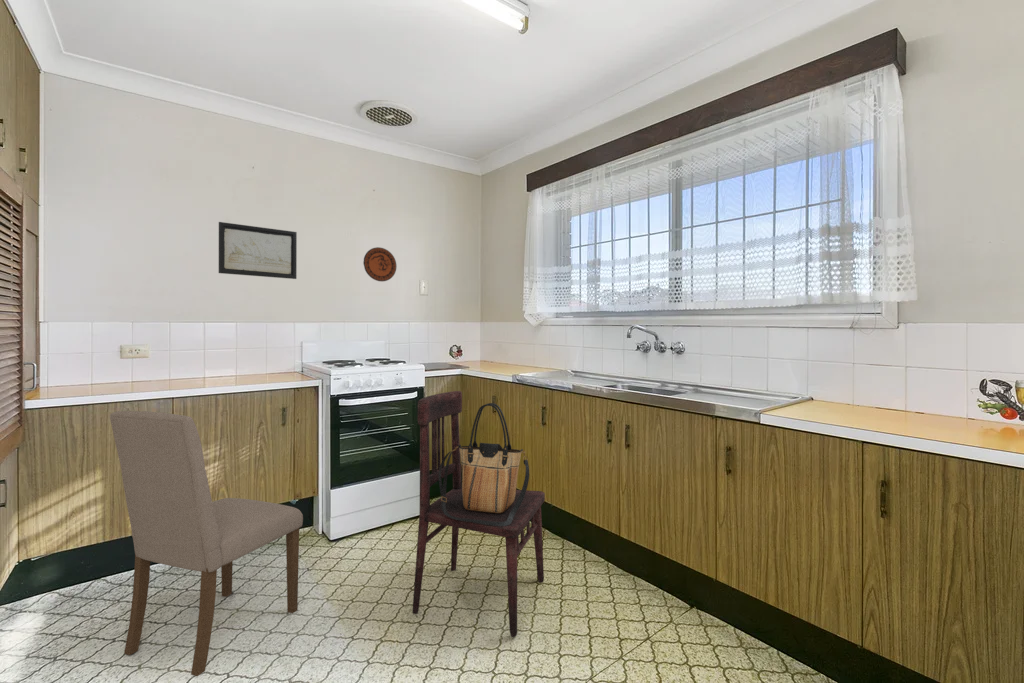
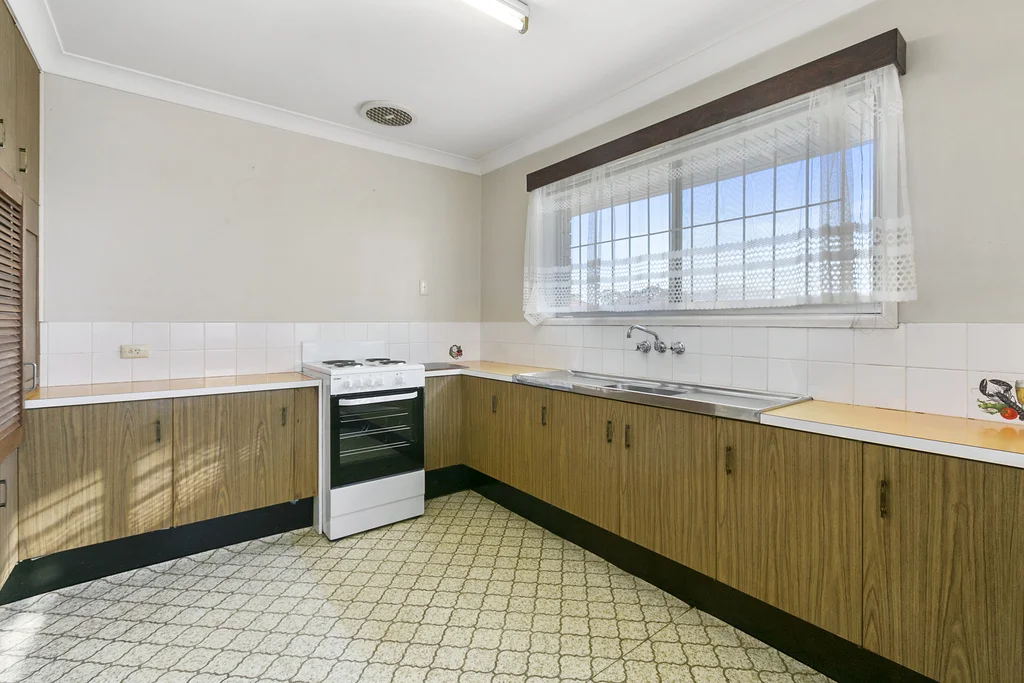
- dining chair [412,390,546,638]
- dining chair [109,410,304,677]
- tote bag [438,402,530,526]
- wall art [218,221,298,280]
- decorative plate [362,246,397,282]
